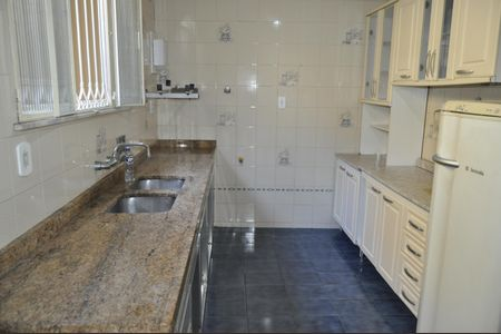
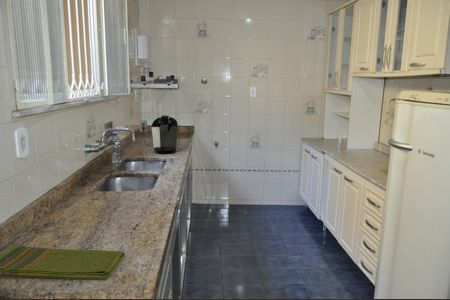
+ dish towel [0,244,125,280]
+ coffee maker [139,114,179,155]
